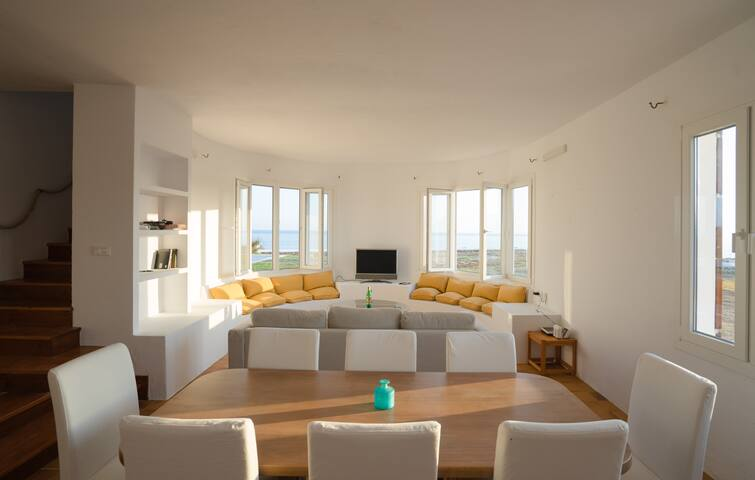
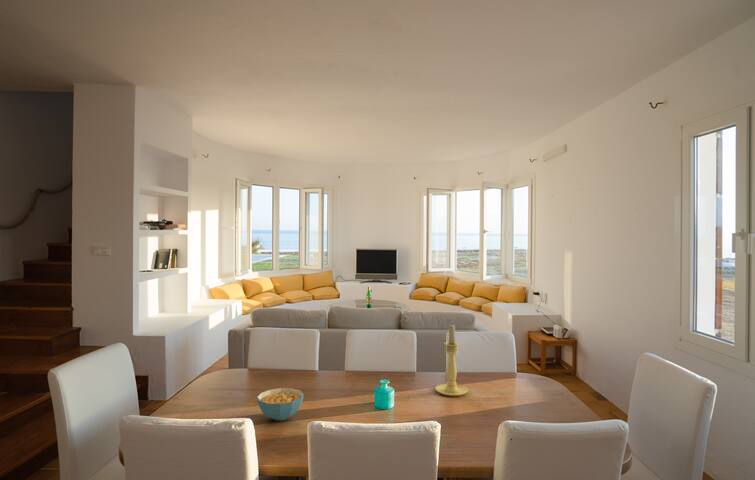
+ cereal bowl [256,387,305,421]
+ candle holder [434,323,469,397]
